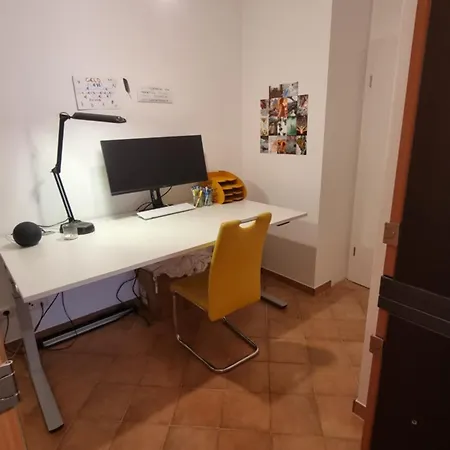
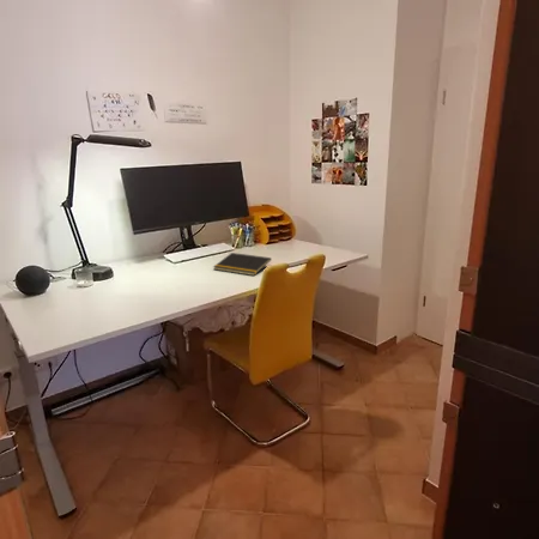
+ notepad [212,252,272,277]
